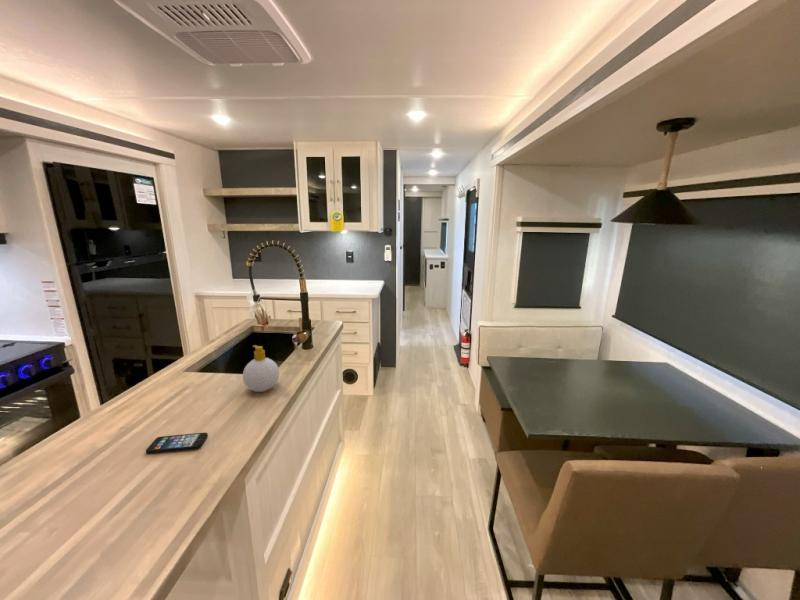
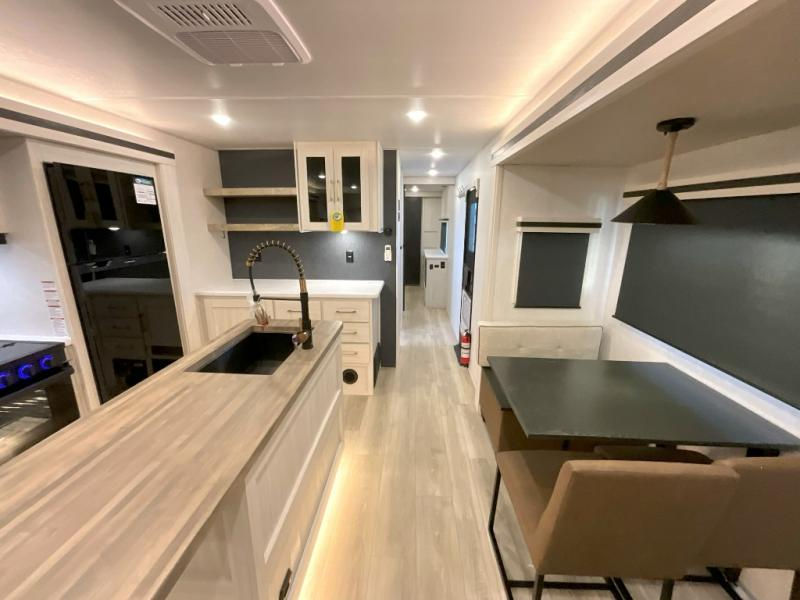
- soap bottle [242,344,280,393]
- smartphone [145,432,209,455]
